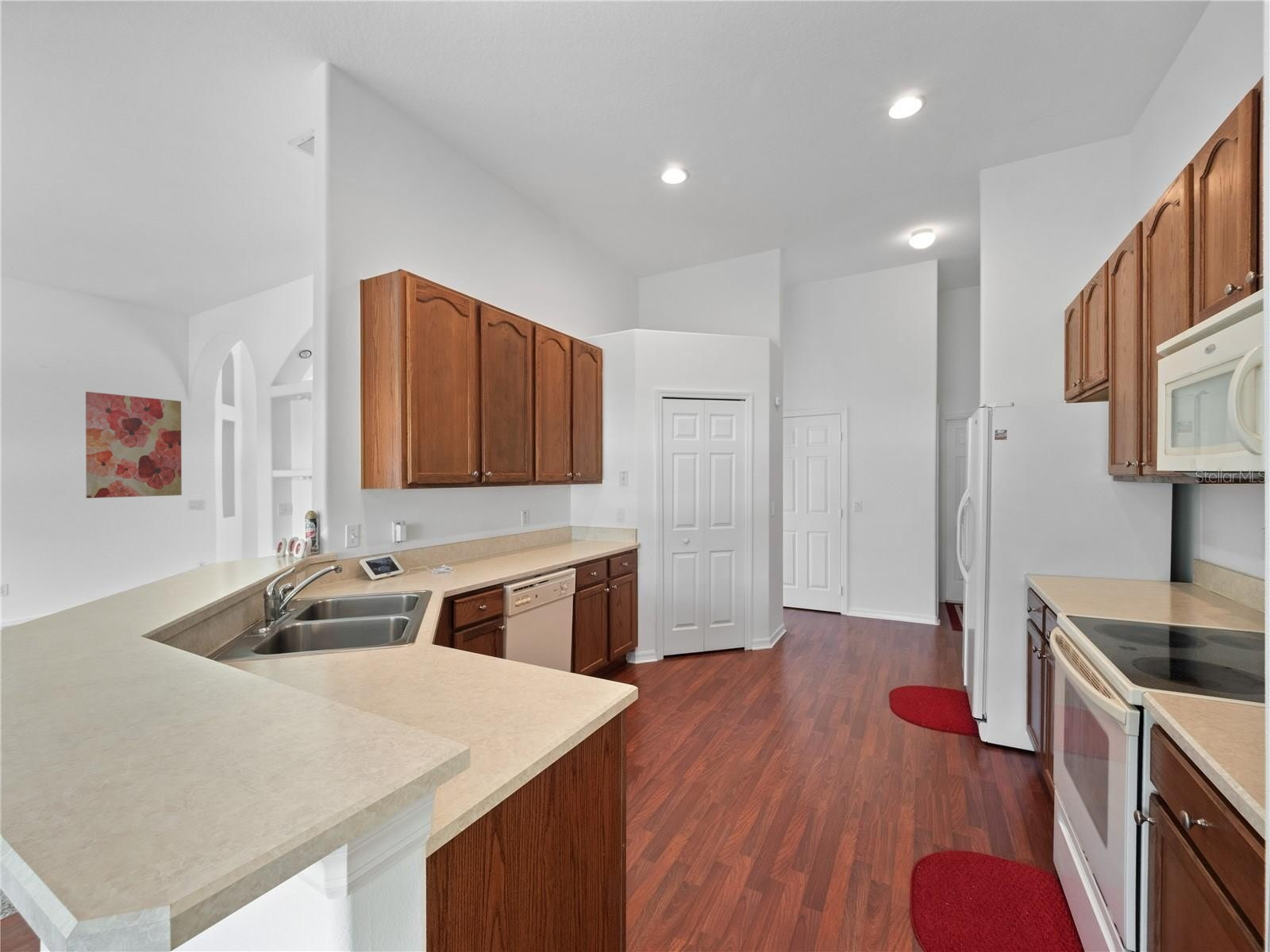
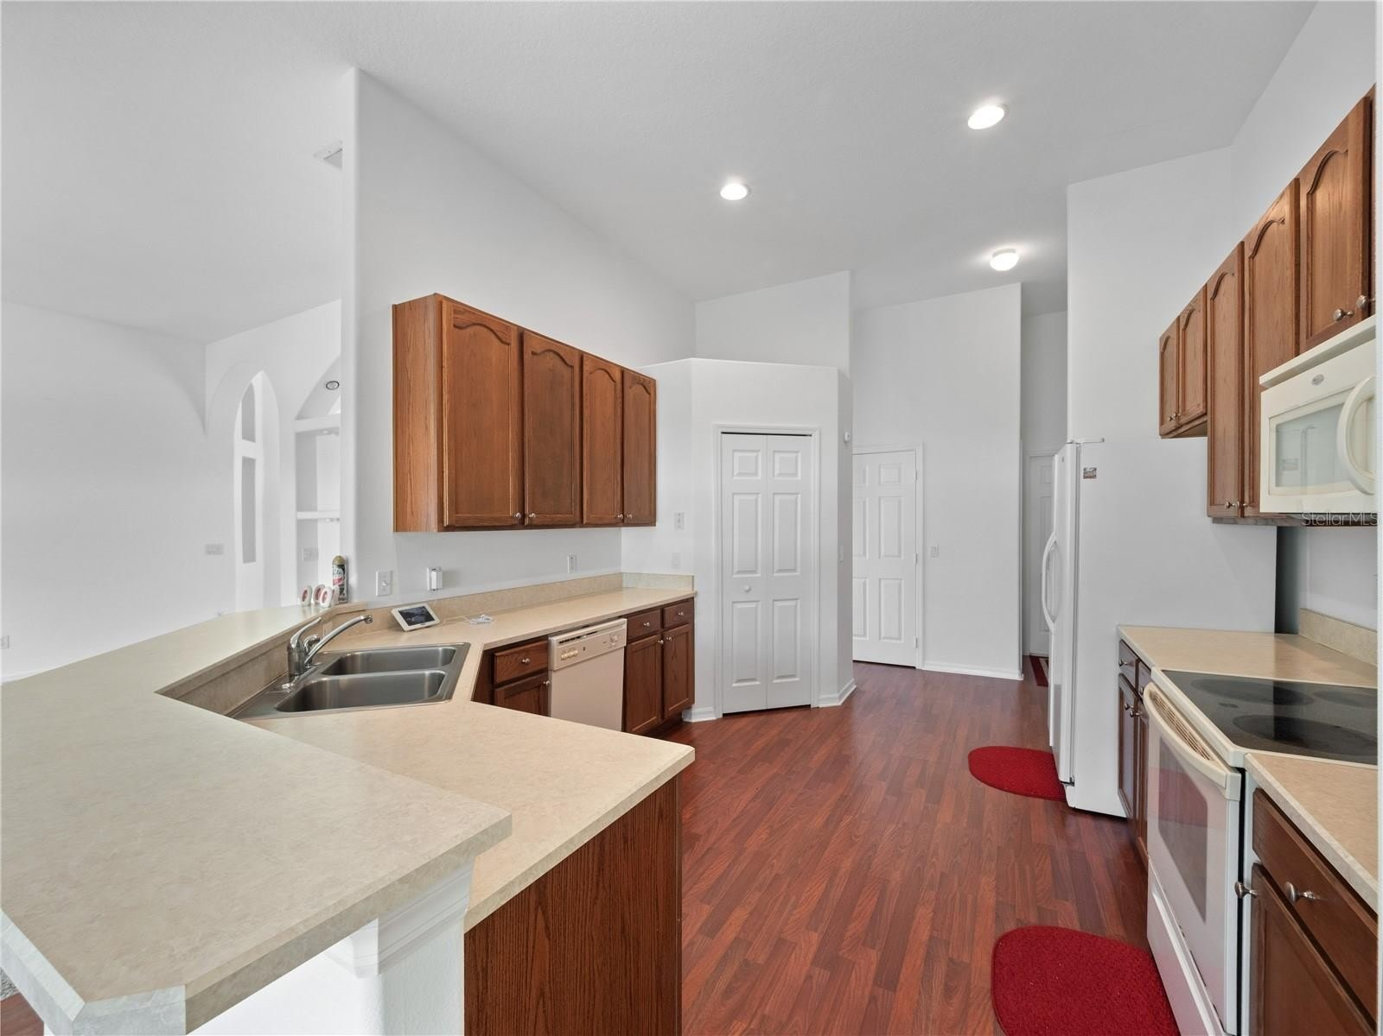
- wall art [85,391,183,499]
